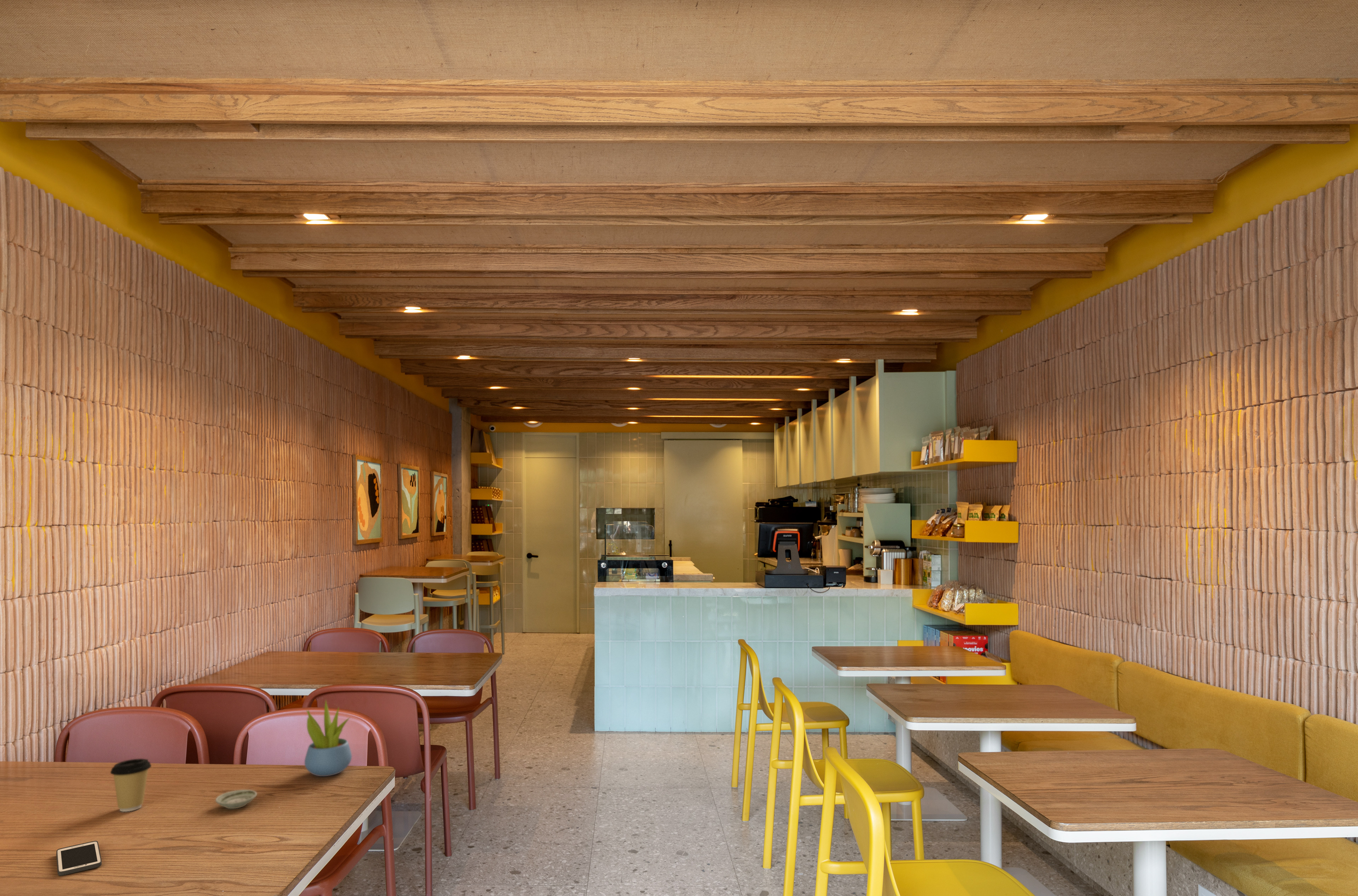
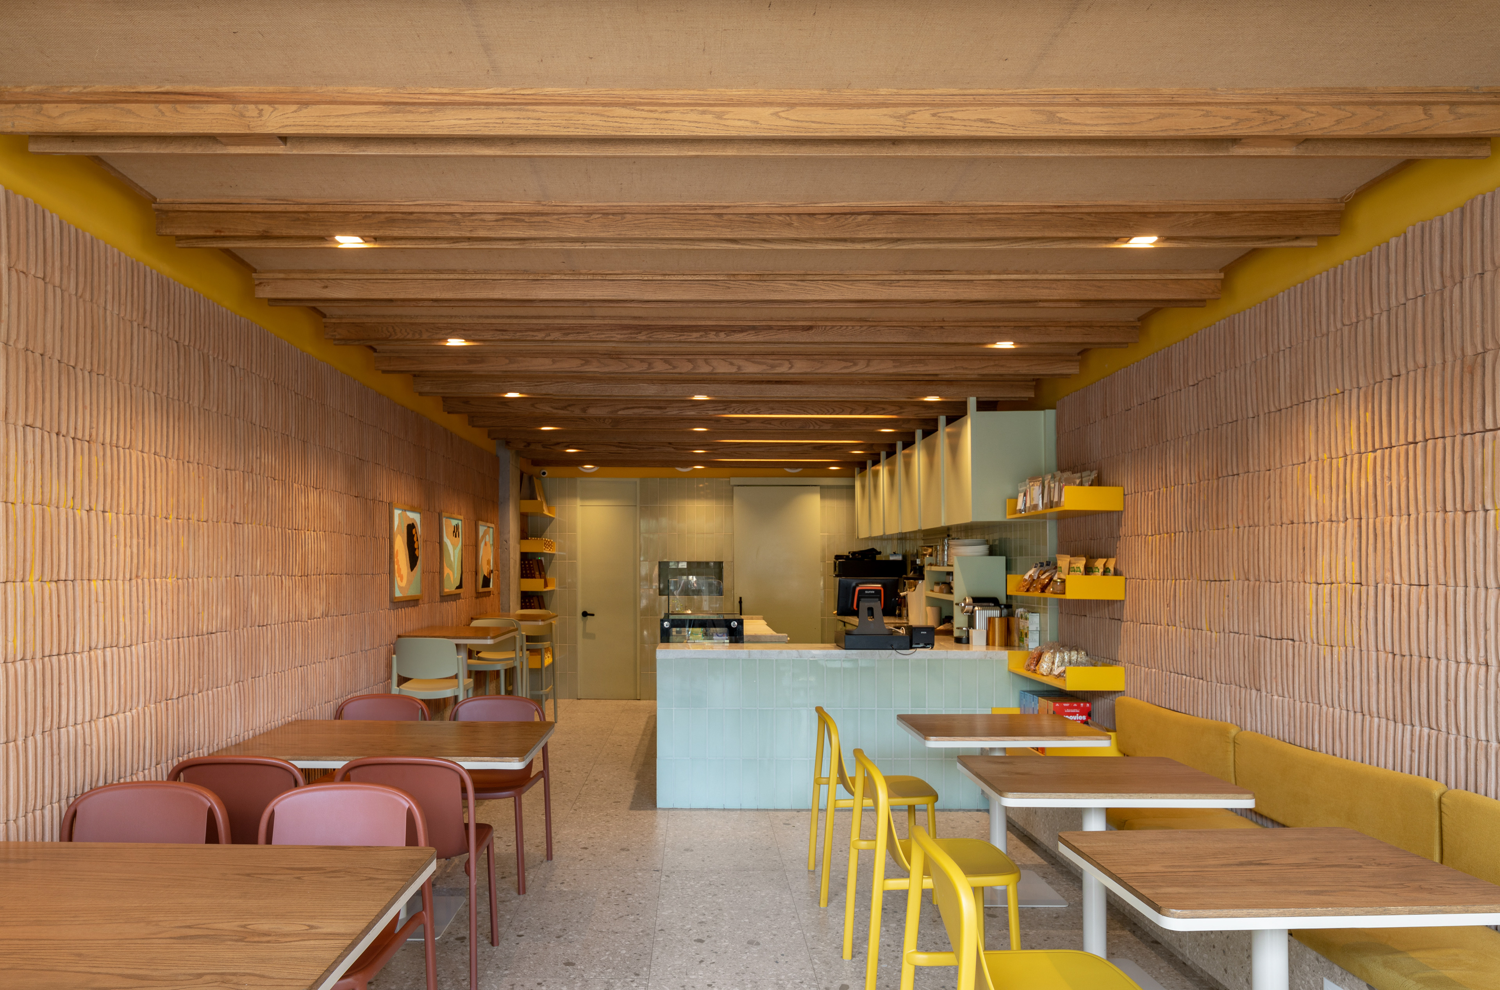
- cell phone [56,841,102,876]
- saucer [215,789,257,809]
- succulent plant [304,699,352,777]
- coffee cup [110,758,152,812]
